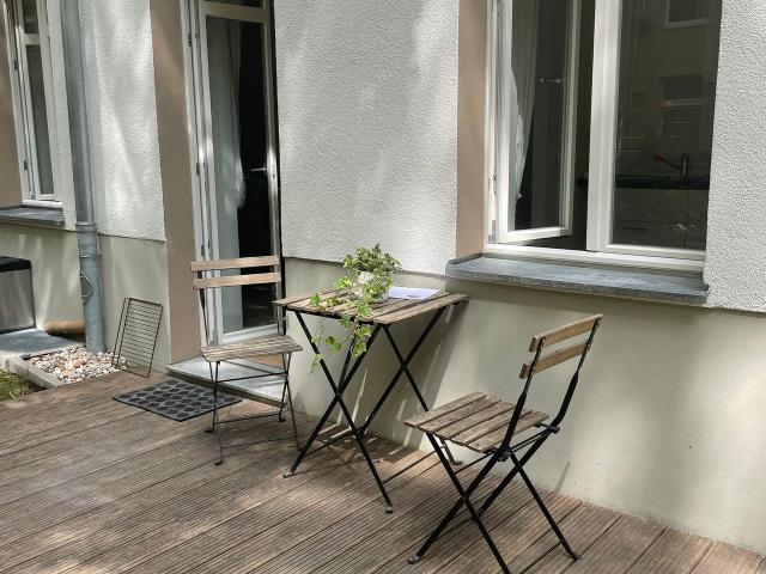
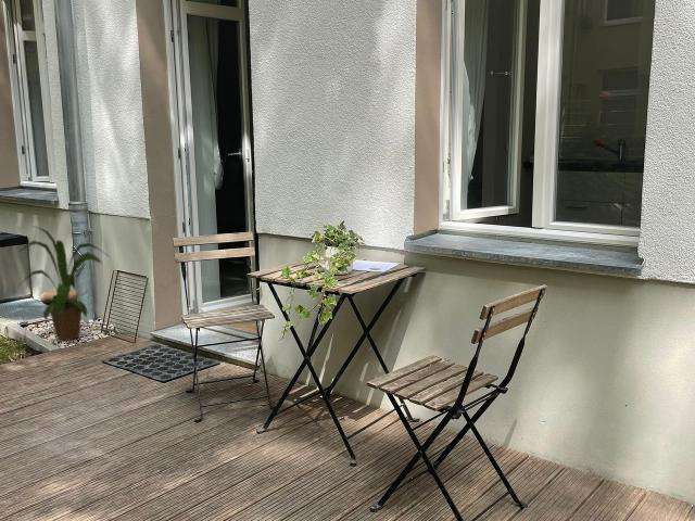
+ house plant [16,225,110,342]
